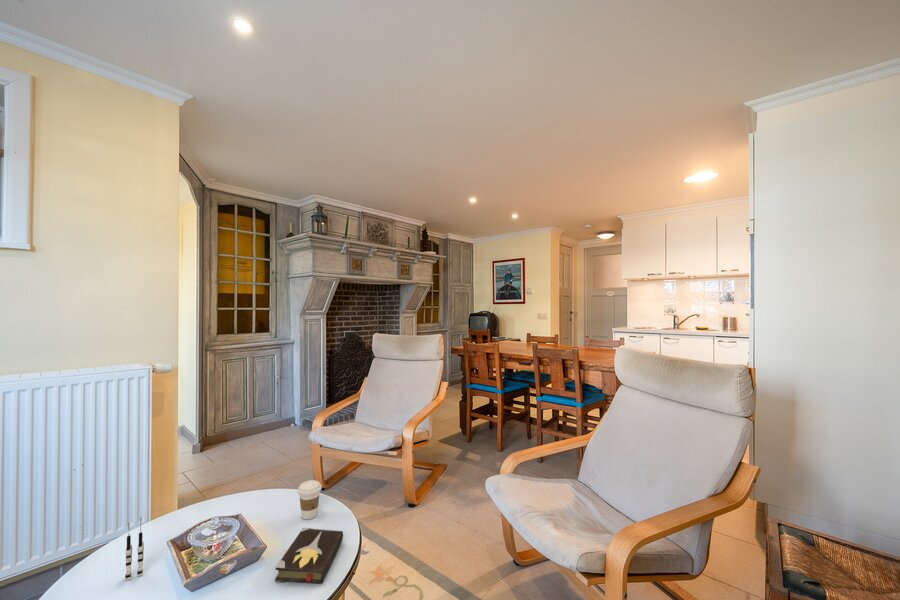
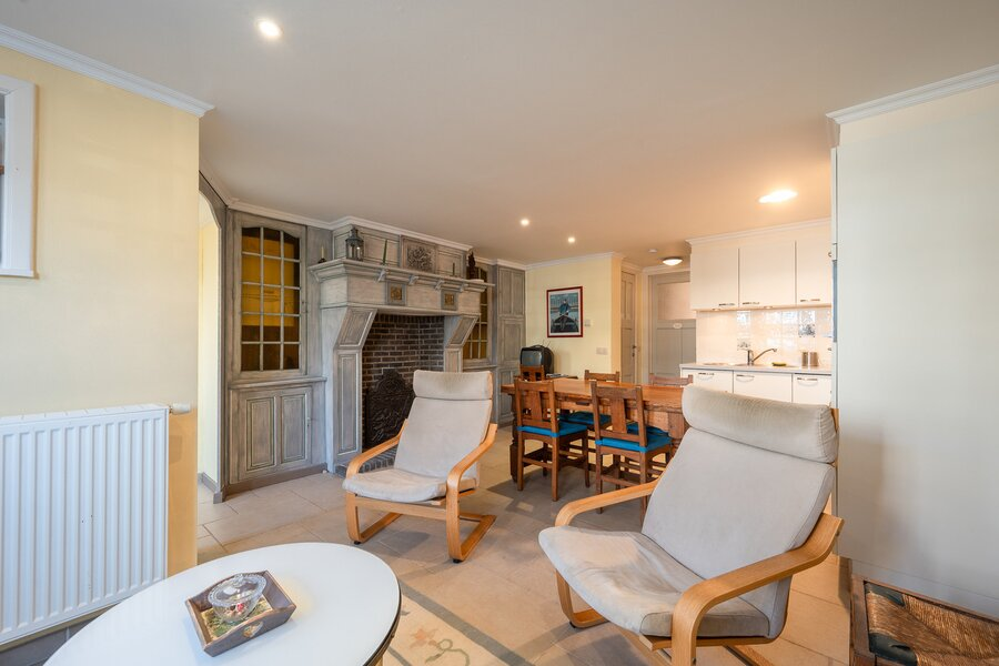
- coffee cup [297,479,322,520]
- fishing rod [124,518,145,581]
- hardback book [274,527,344,585]
